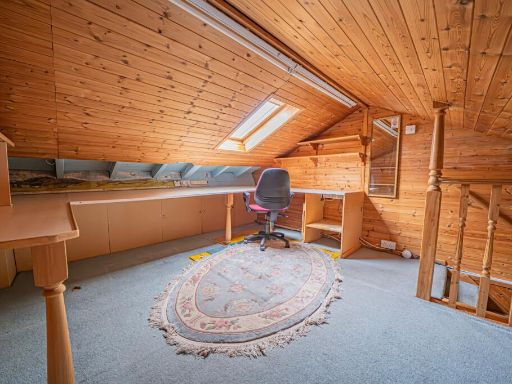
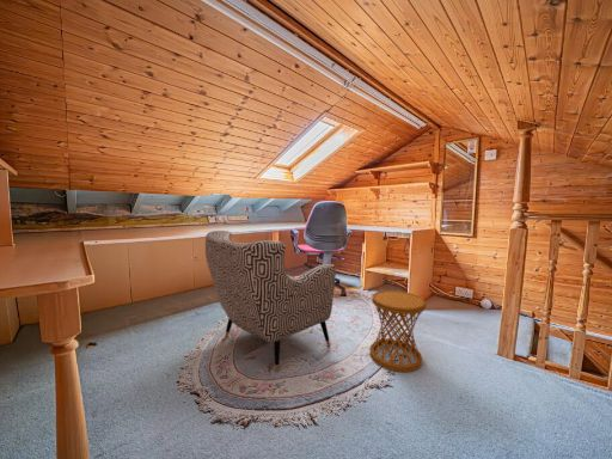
+ armchair [204,230,337,373]
+ side table [369,289,427,373]
